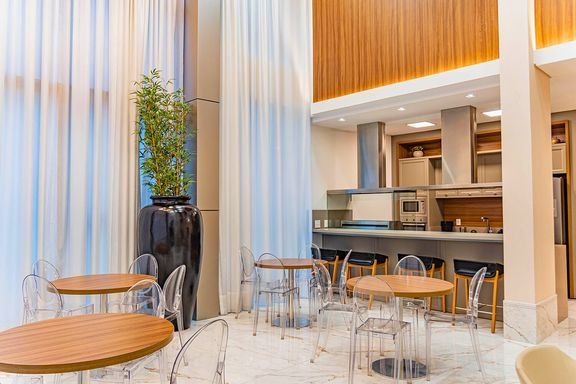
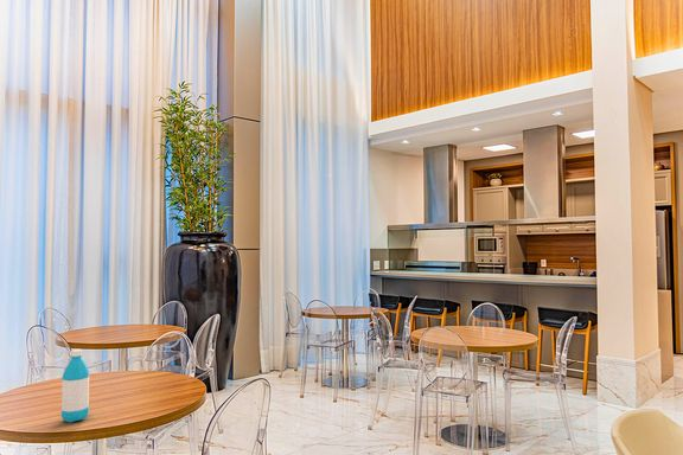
+ water bottle [60,348,90,424]
